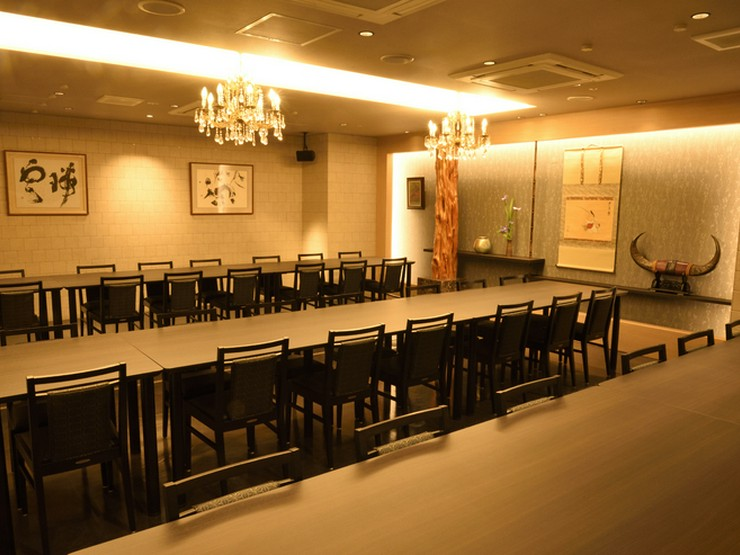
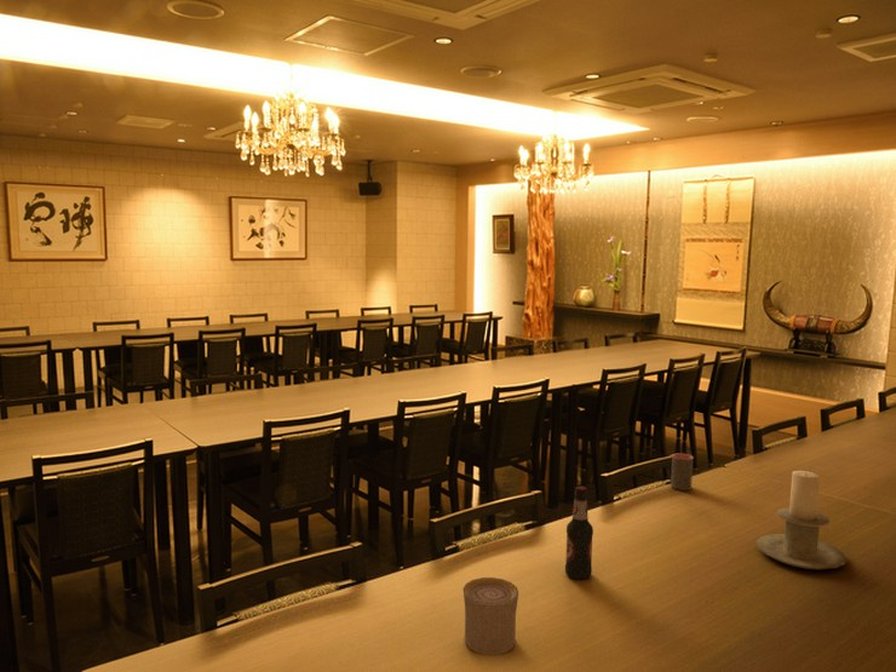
+ cup [670,453,694,492]
+ bottle [564,486,595,581]
+ cup [463,576,519,656]
+ candle holder [756,470,848,570]
